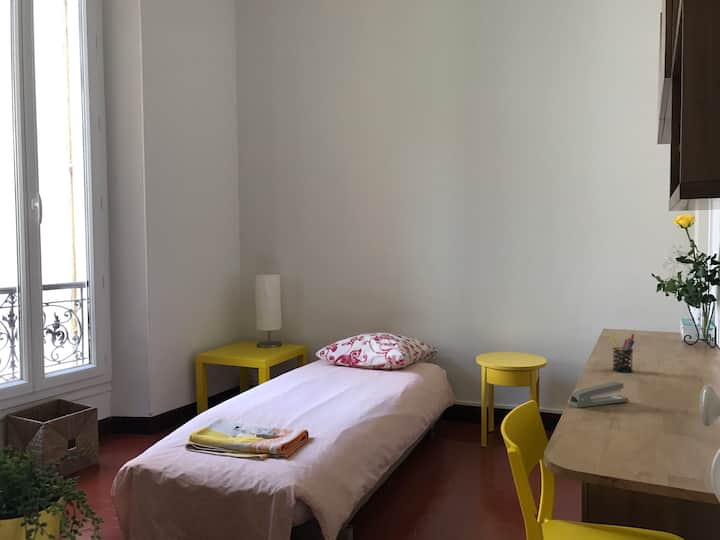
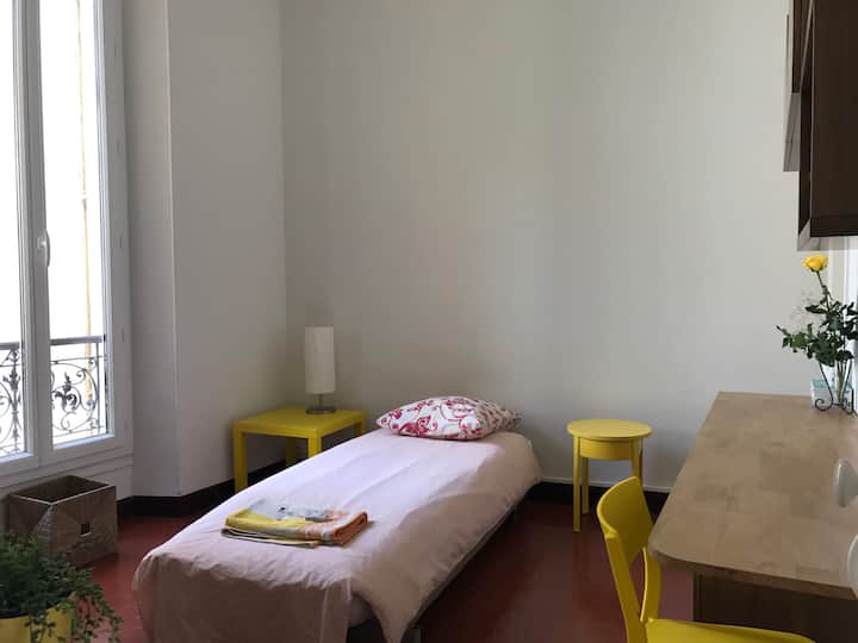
- pen holder [610,333,636,374]
- stapler [568,381,630,409]
